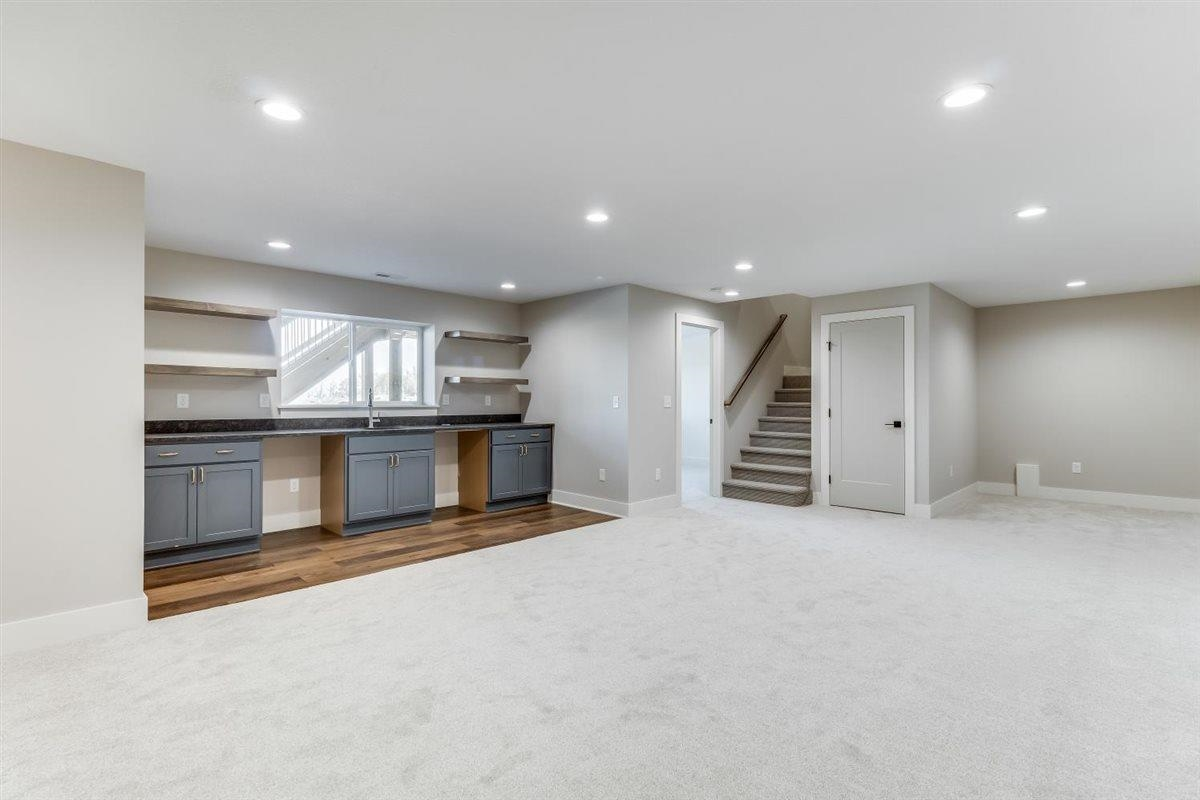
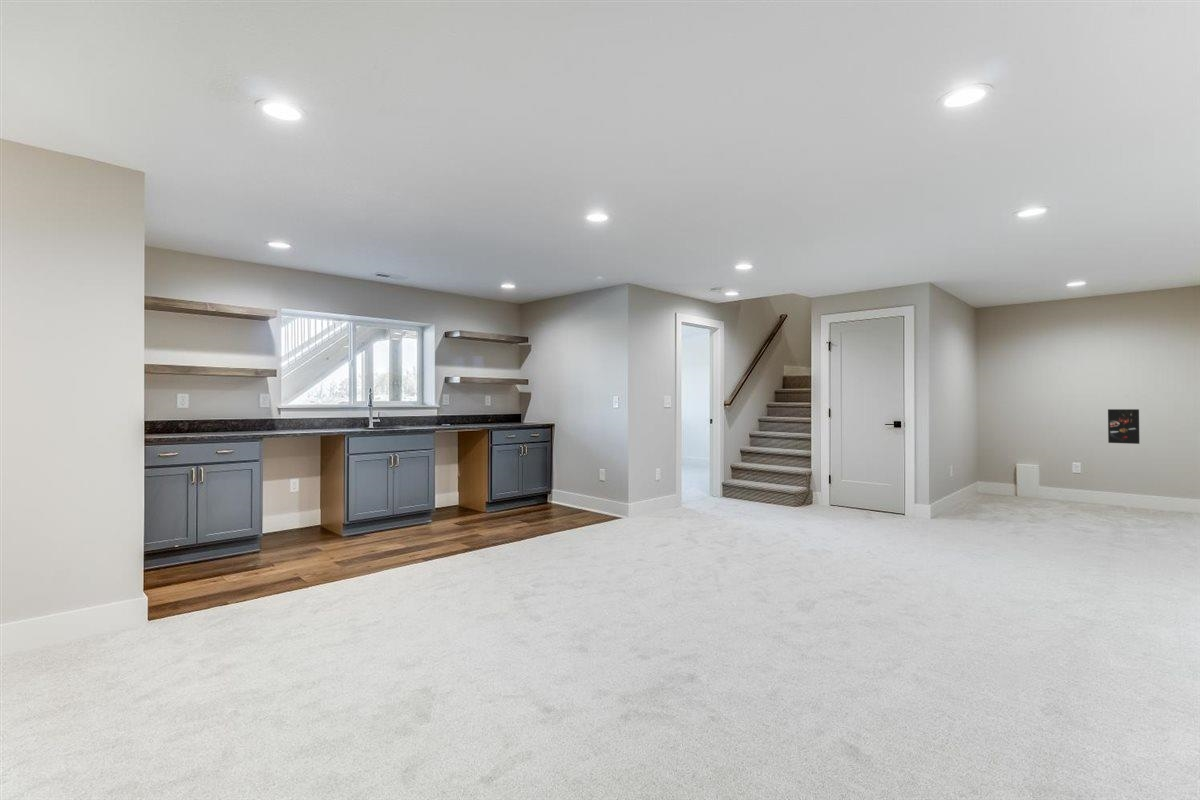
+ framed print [1107,408,1141,445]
